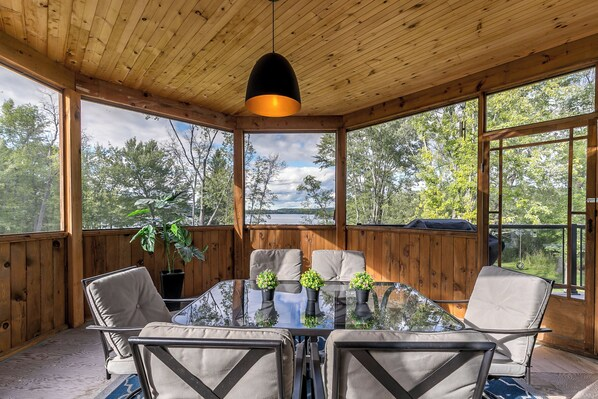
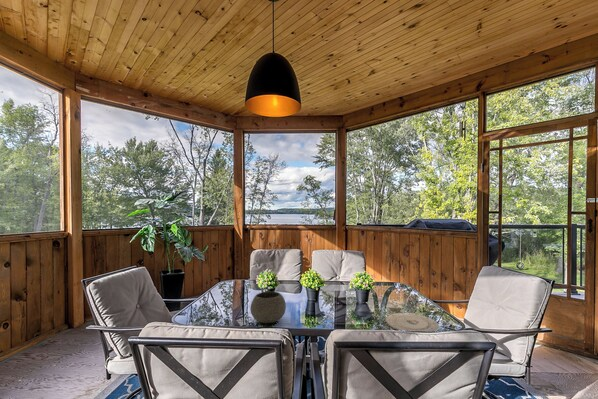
+ bowl [249,291,287,324]
+ plate [384,312,440,332]
